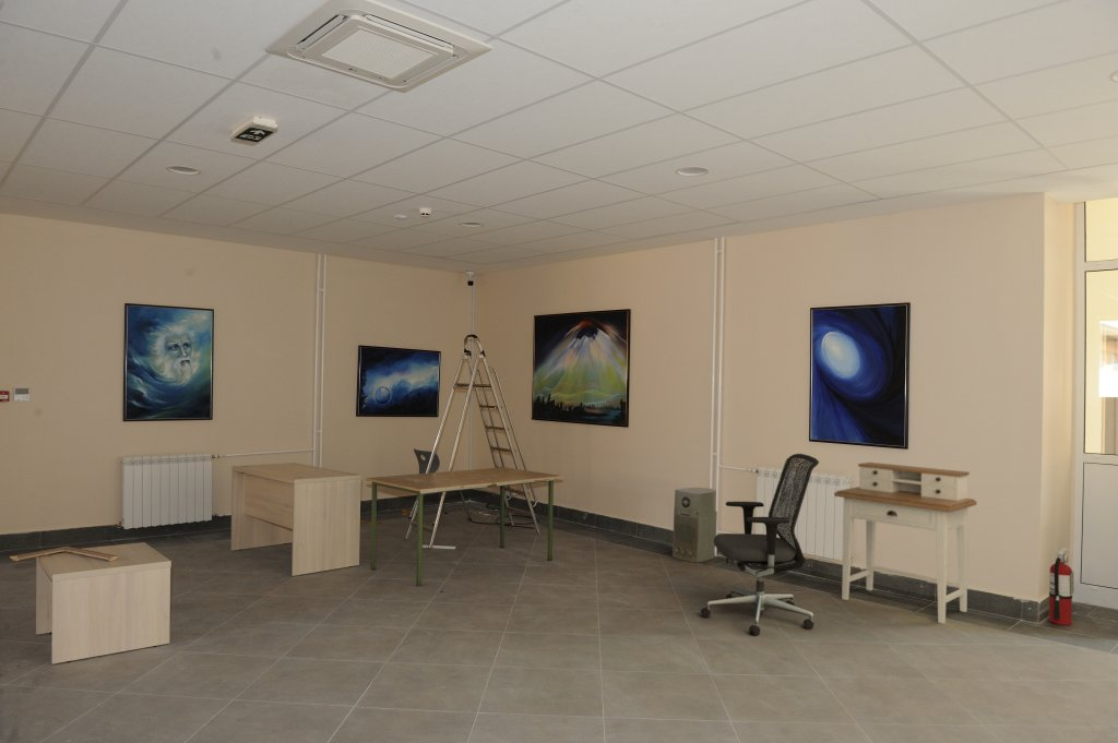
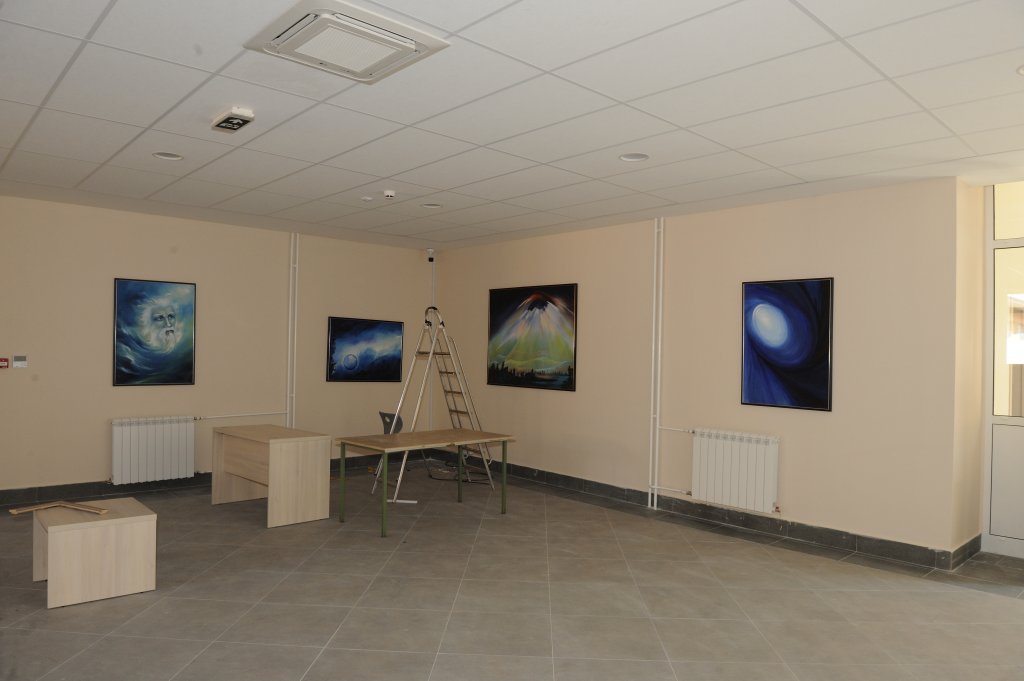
- office chair [700,453,820,636]
- desk [833,462,978,625]
- air purifier [671,487,718,564]
- fire extinguisher [1048,547,1075,626]
